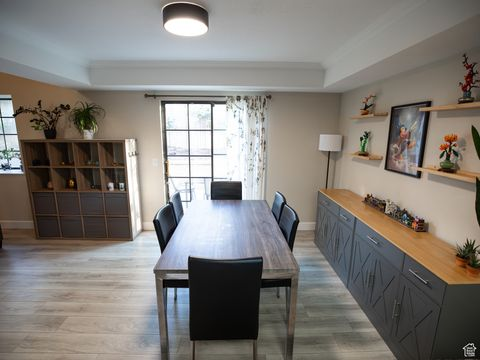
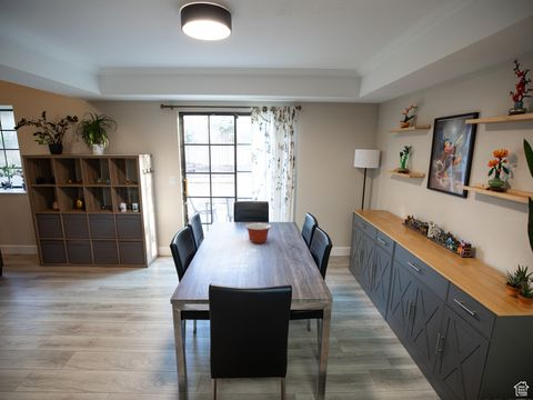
+ mixing bowl [244,222,272,244]
